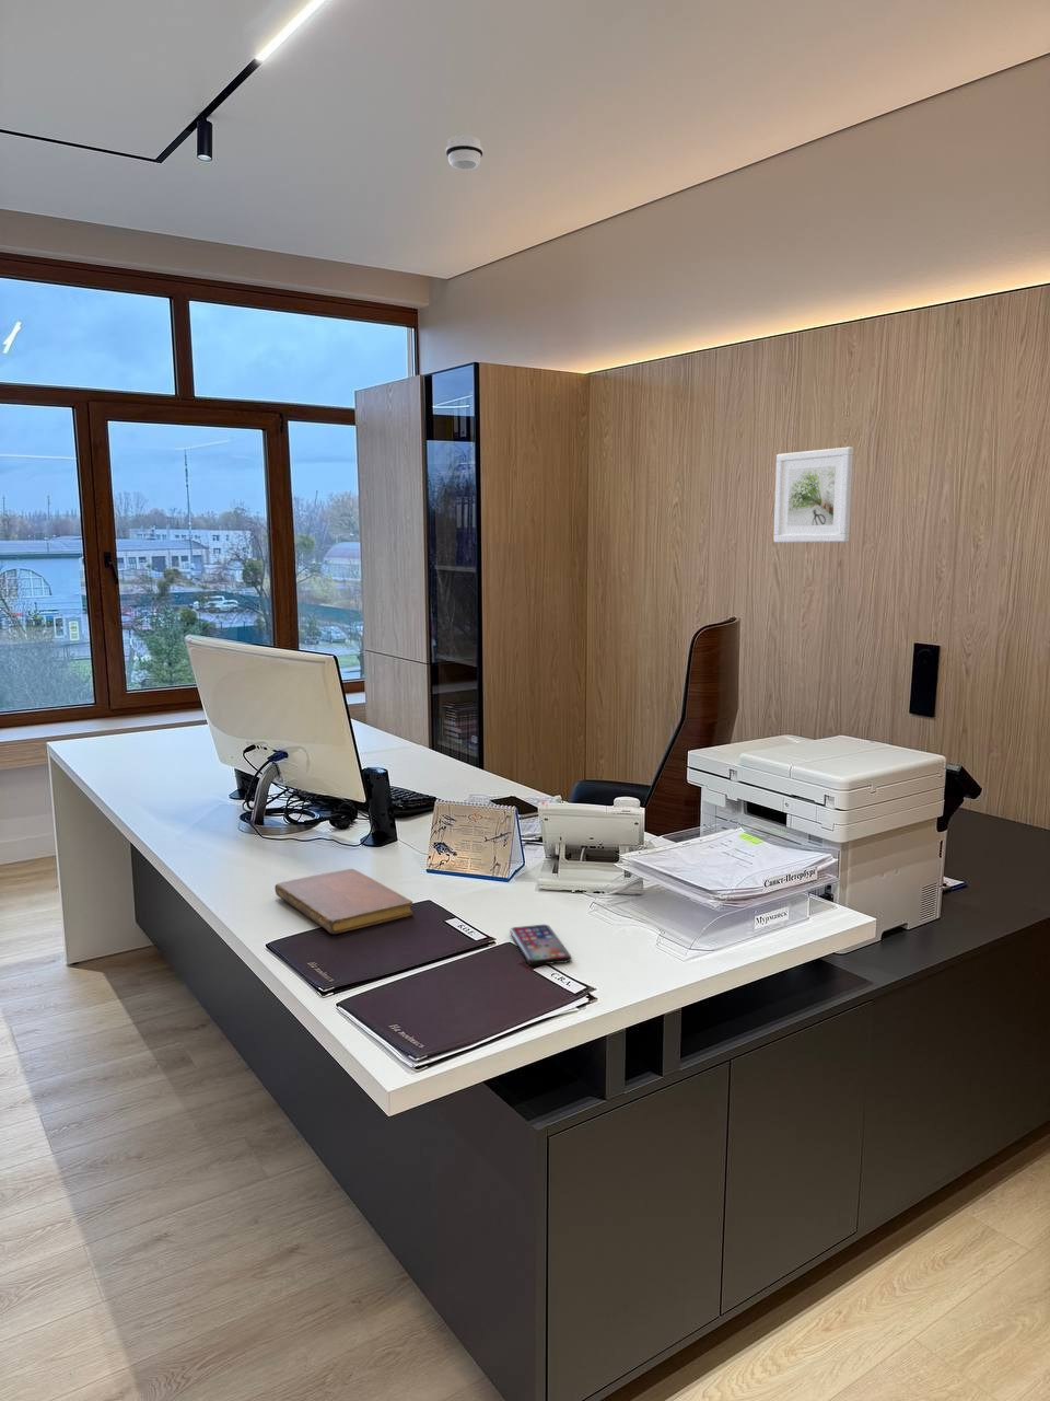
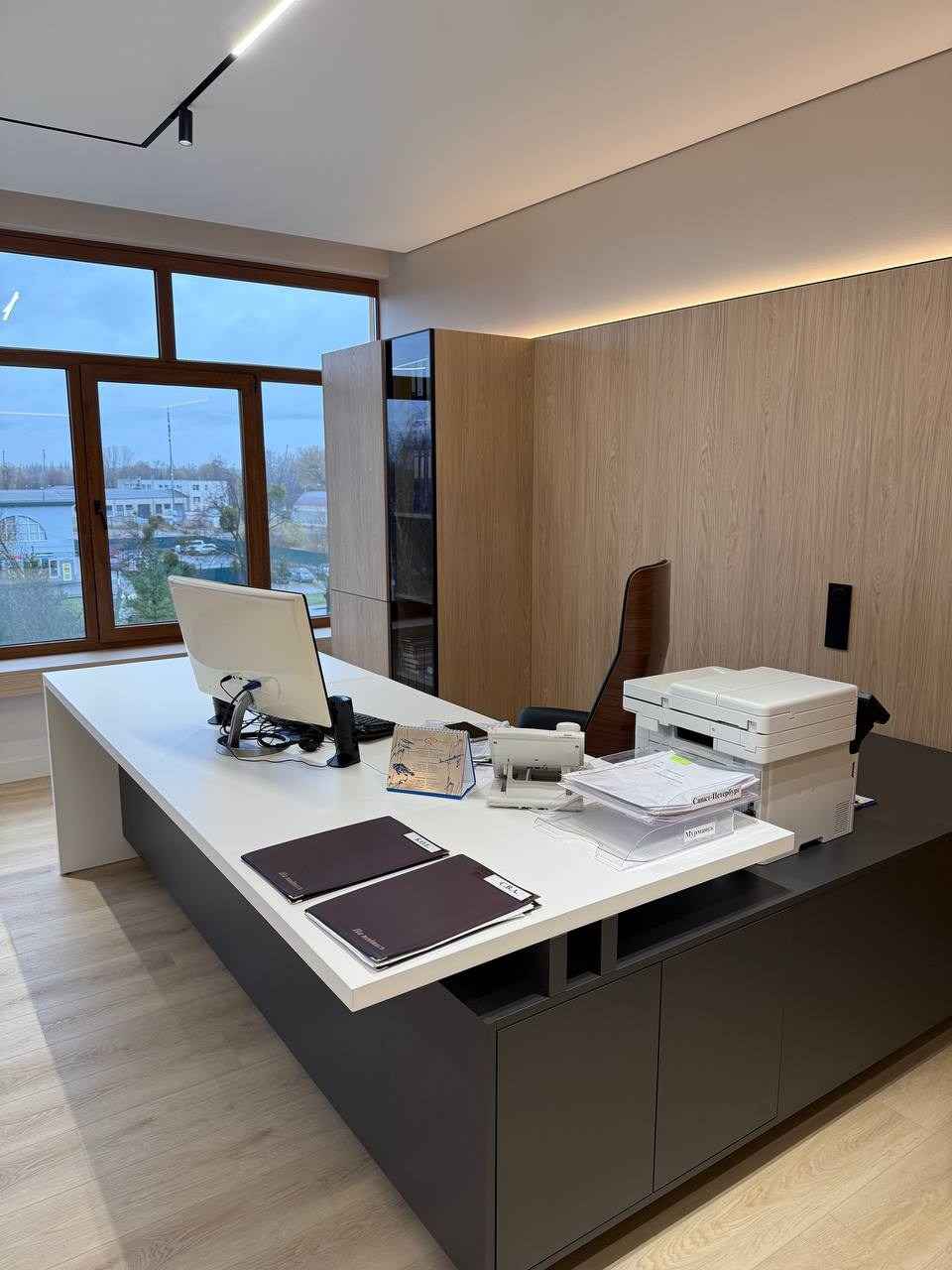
- notebook [274,868,414,934]
- smoke detector [446,135,484,171]
- smartphone [508,923,572,966]
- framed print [772,446,854,543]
